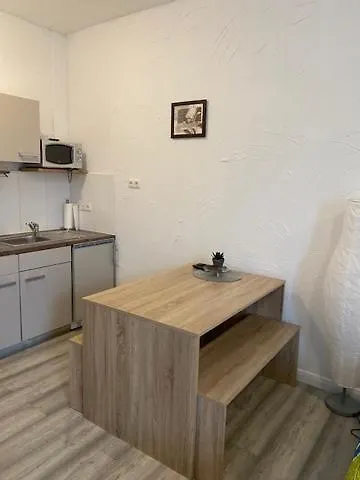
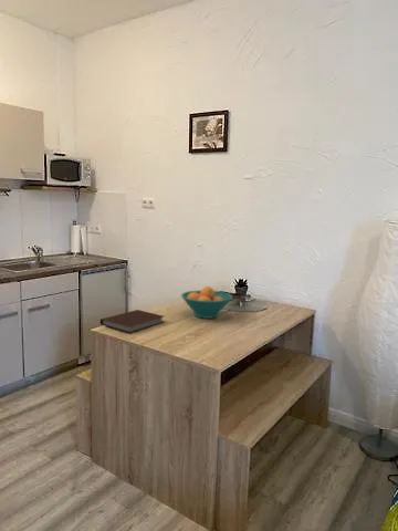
+ notebook [100,309,165,334]
+ fruit bowl [180,285,233,320]
